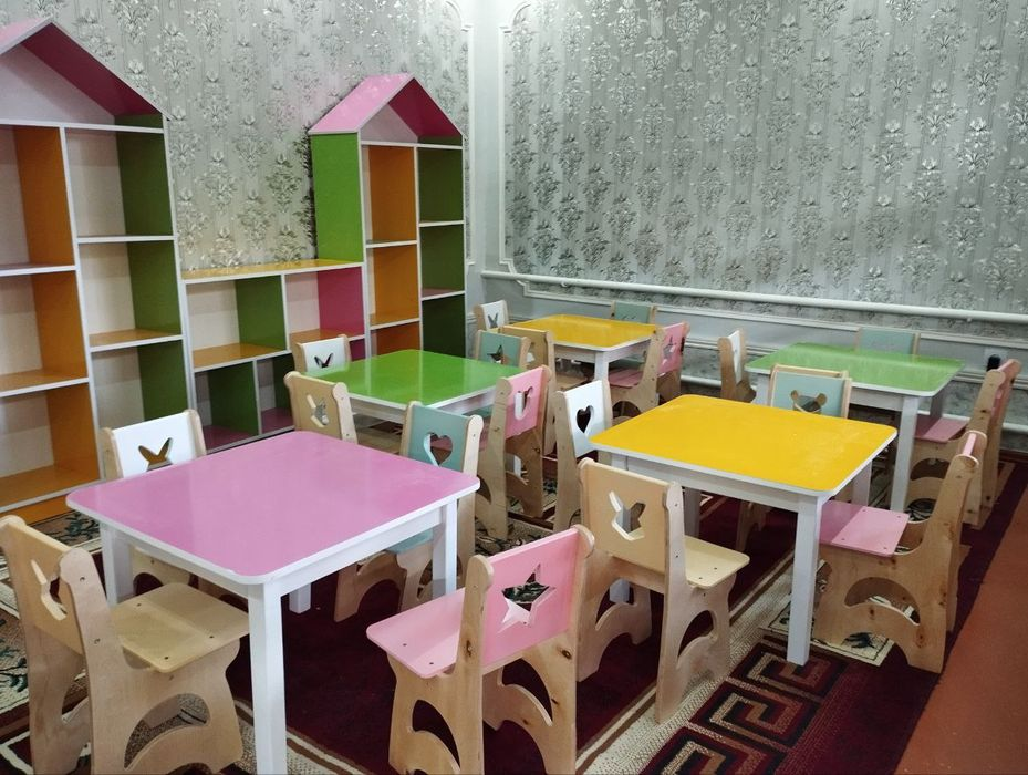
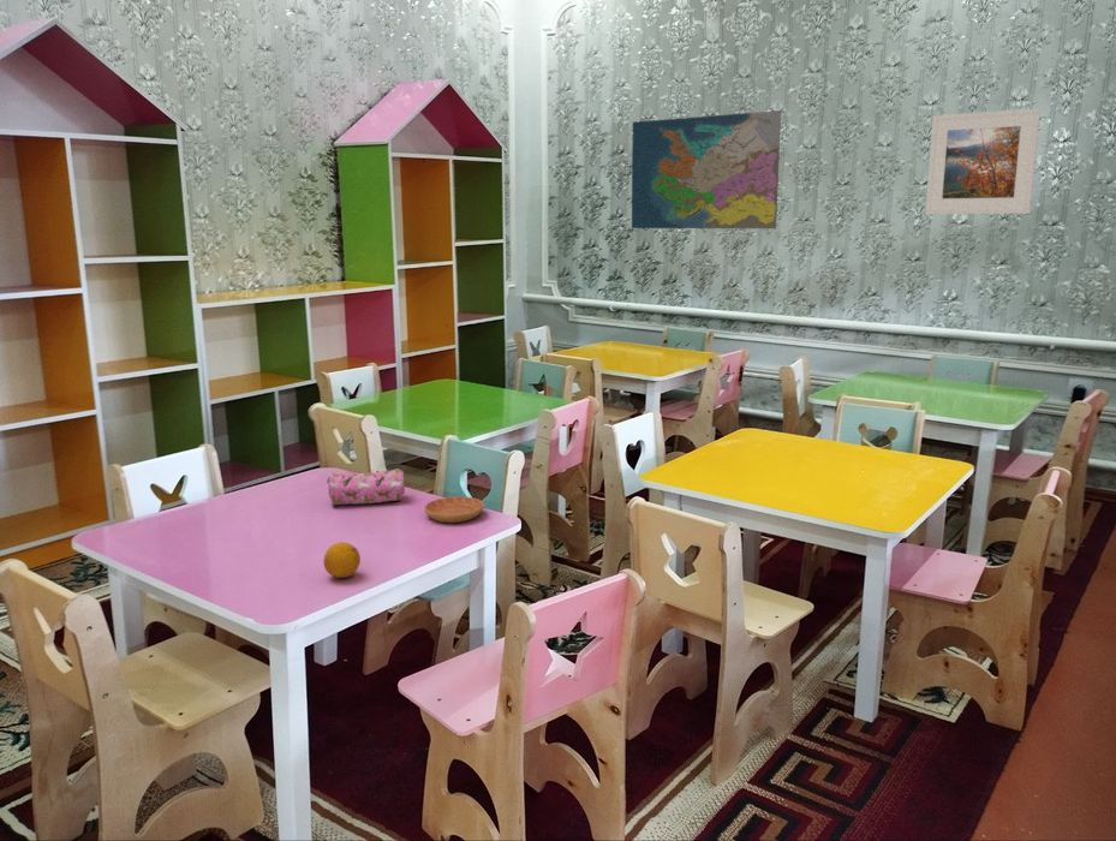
+ fruit [322,541,362,579]
+ pencil case [326,467,406,506]
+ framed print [924,107,1042,215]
+ saucer [423,495,485,524]
+ map [631,109,782,229]
